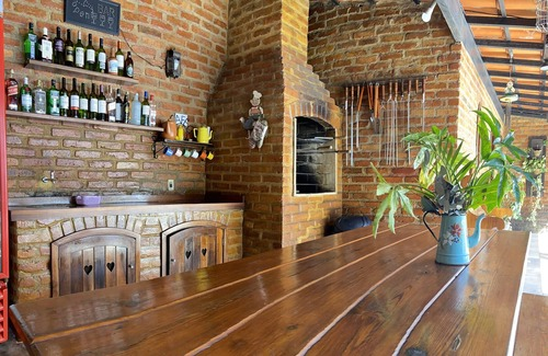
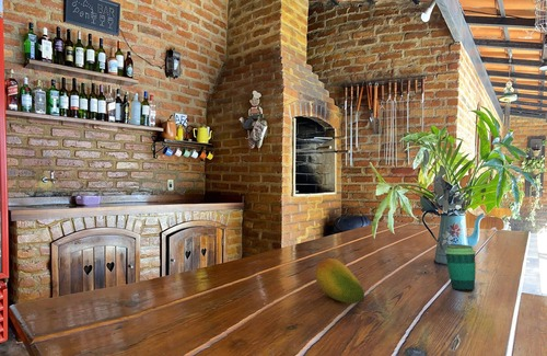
+ cup [444,243,477,292]
+ fruit [314,257,365,305]
